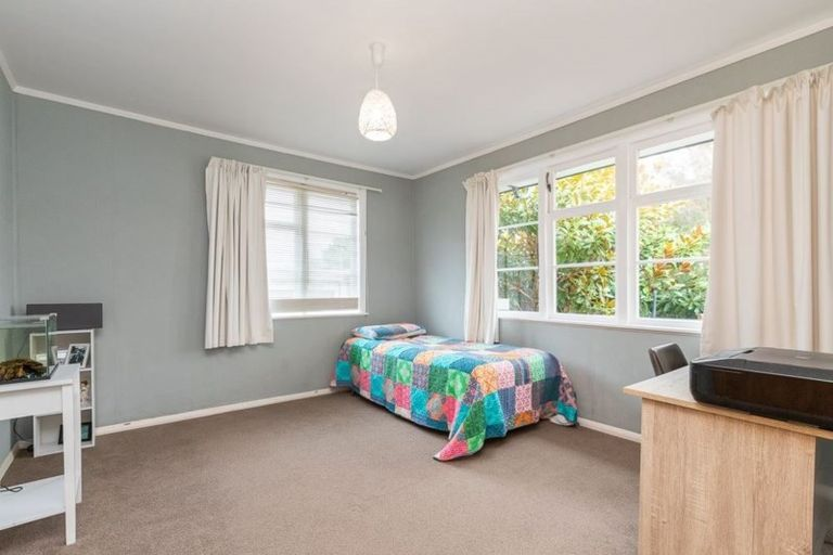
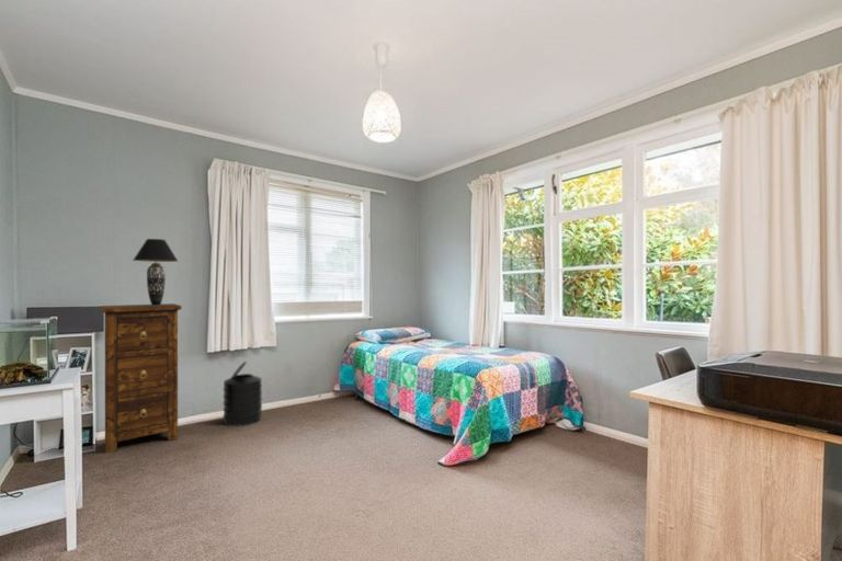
+ trash can [223,360,263,427]
+ table lamp [132,238,179,306]
+ cabinet [100,302,182,455]
